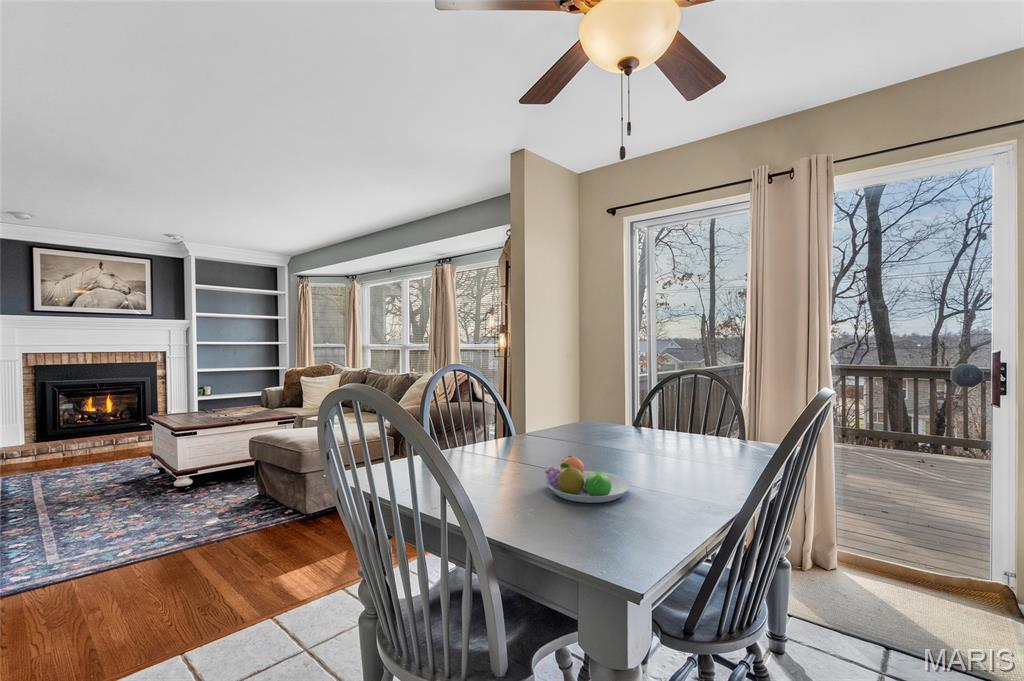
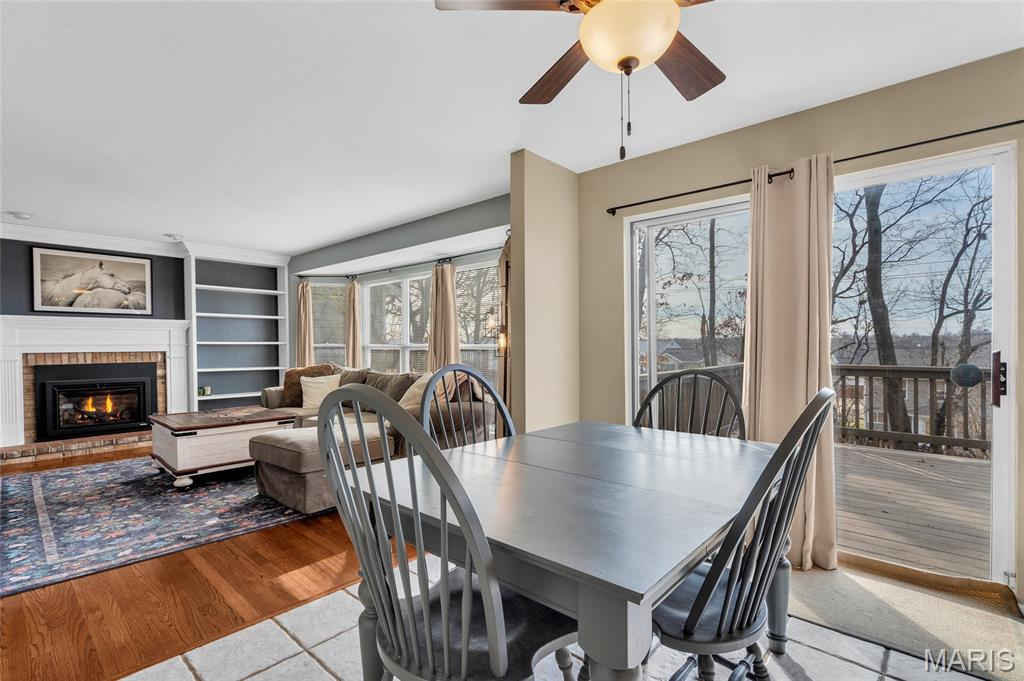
- fruit bowl [544,455,632,504]
